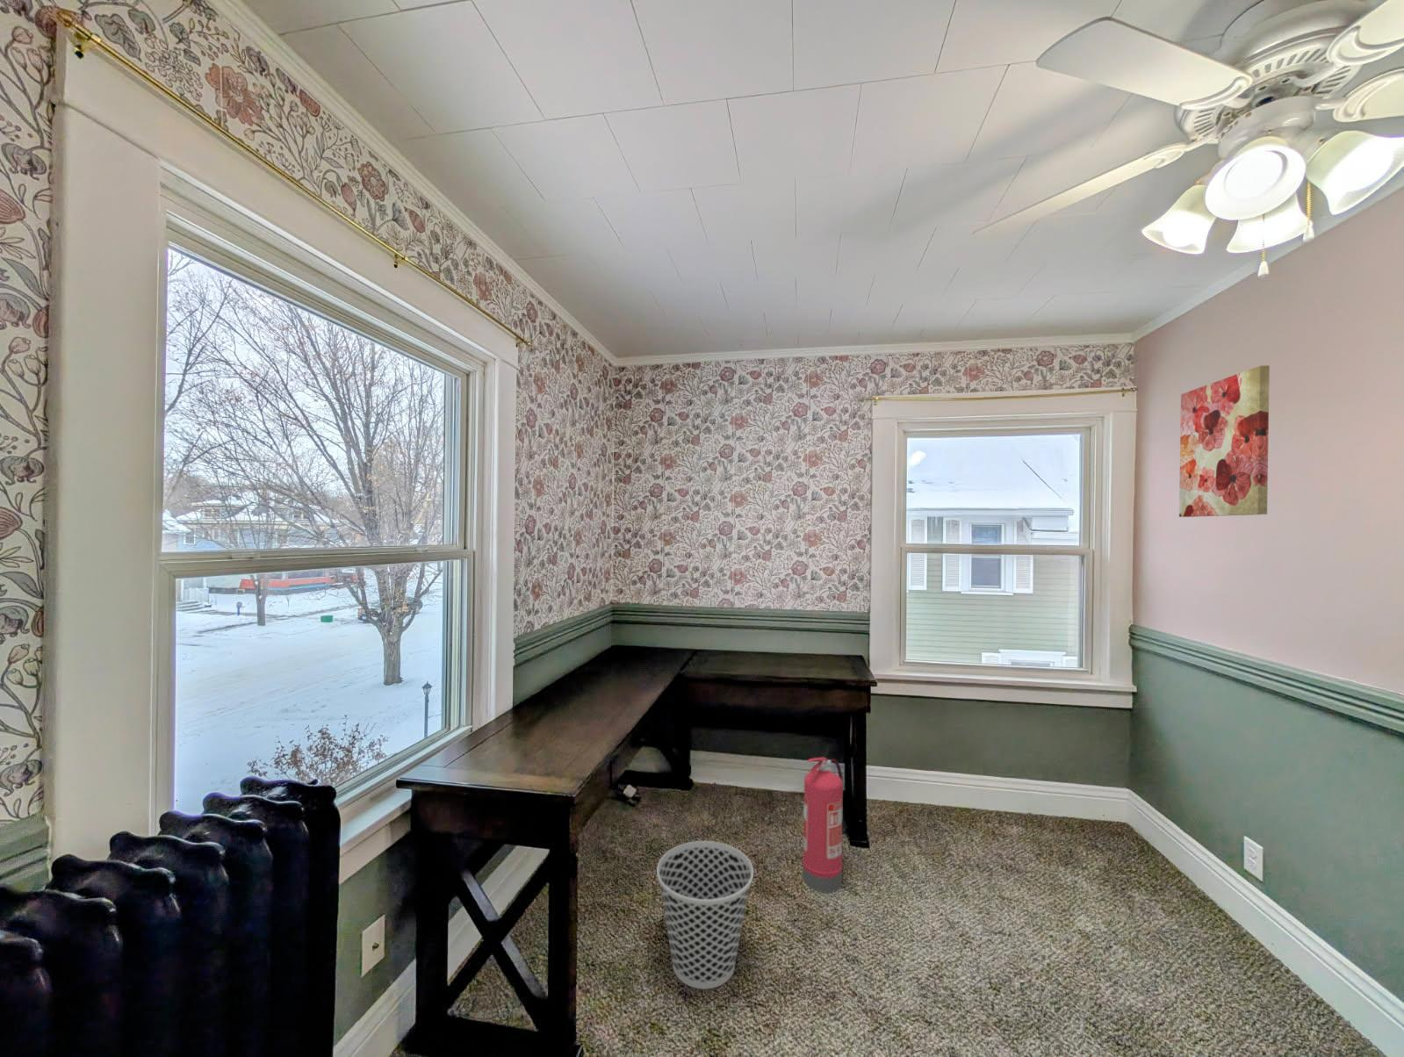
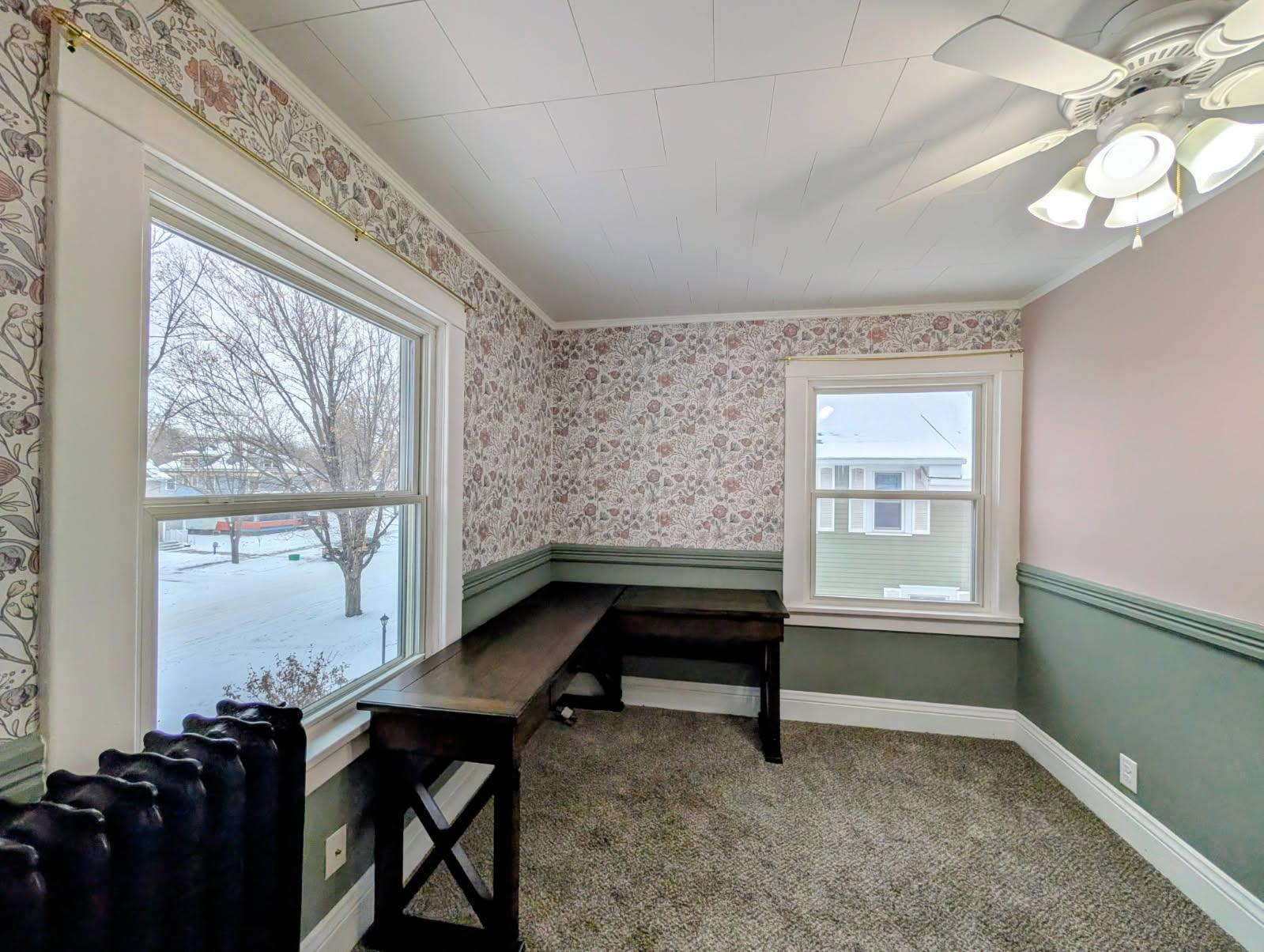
- fire extinguisher [802,756,844,894]
- wastebasket [655,840,754,990]
- wall art [1179,364,1271,519]
